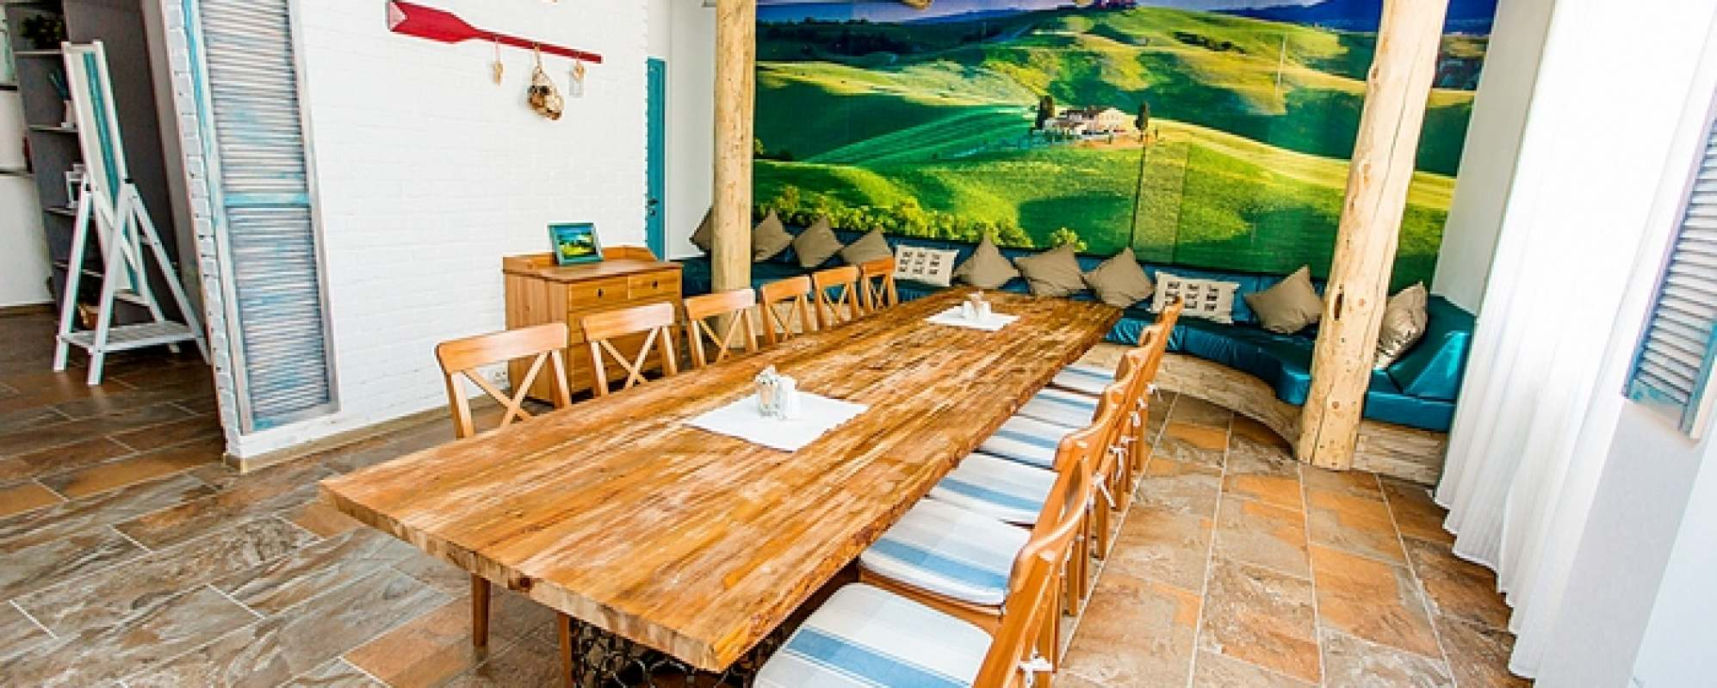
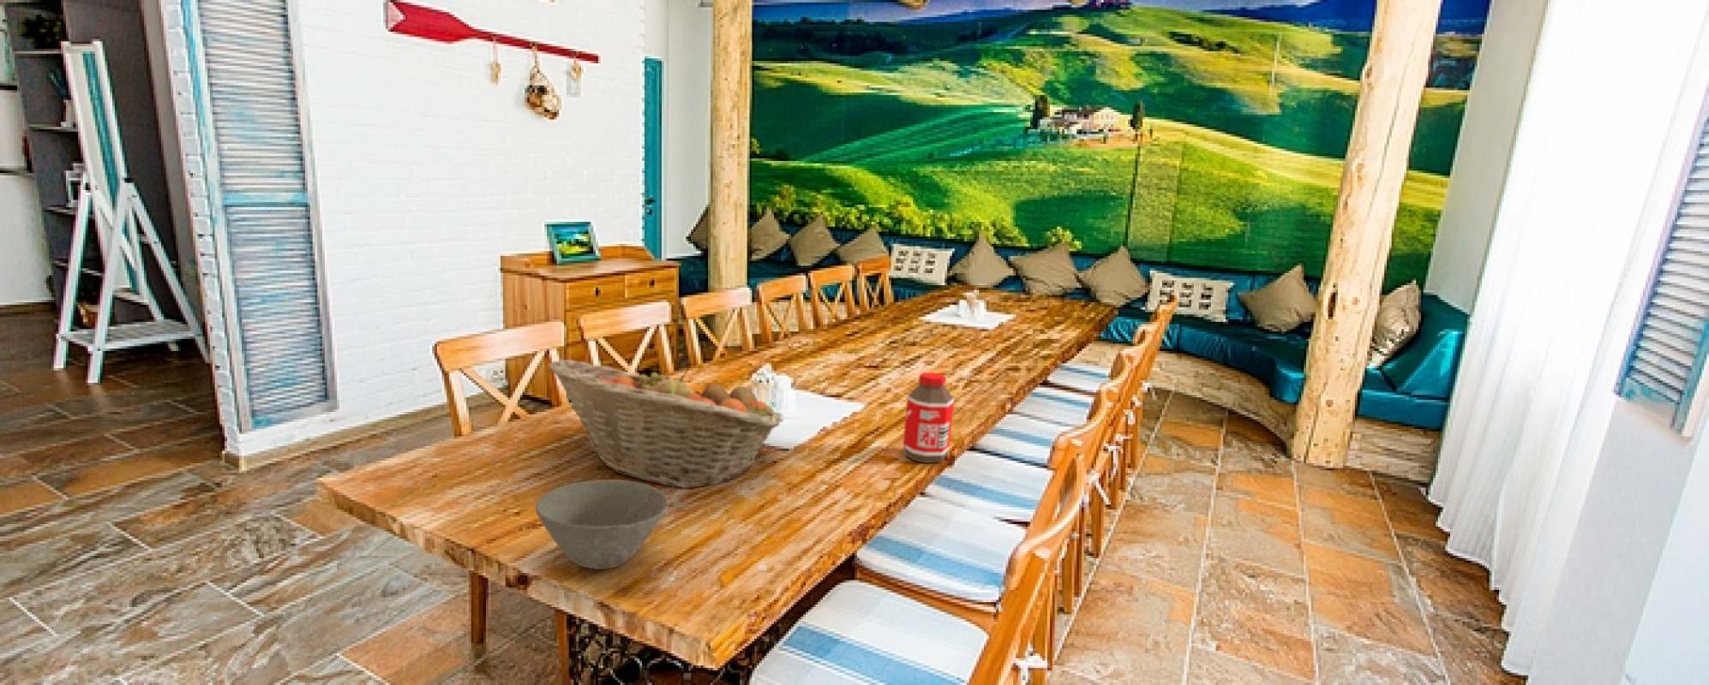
+ bowl [535,479,669,571]
+ bottle [902,371,955,463]
+ fruit basket [547,358,785,489]
